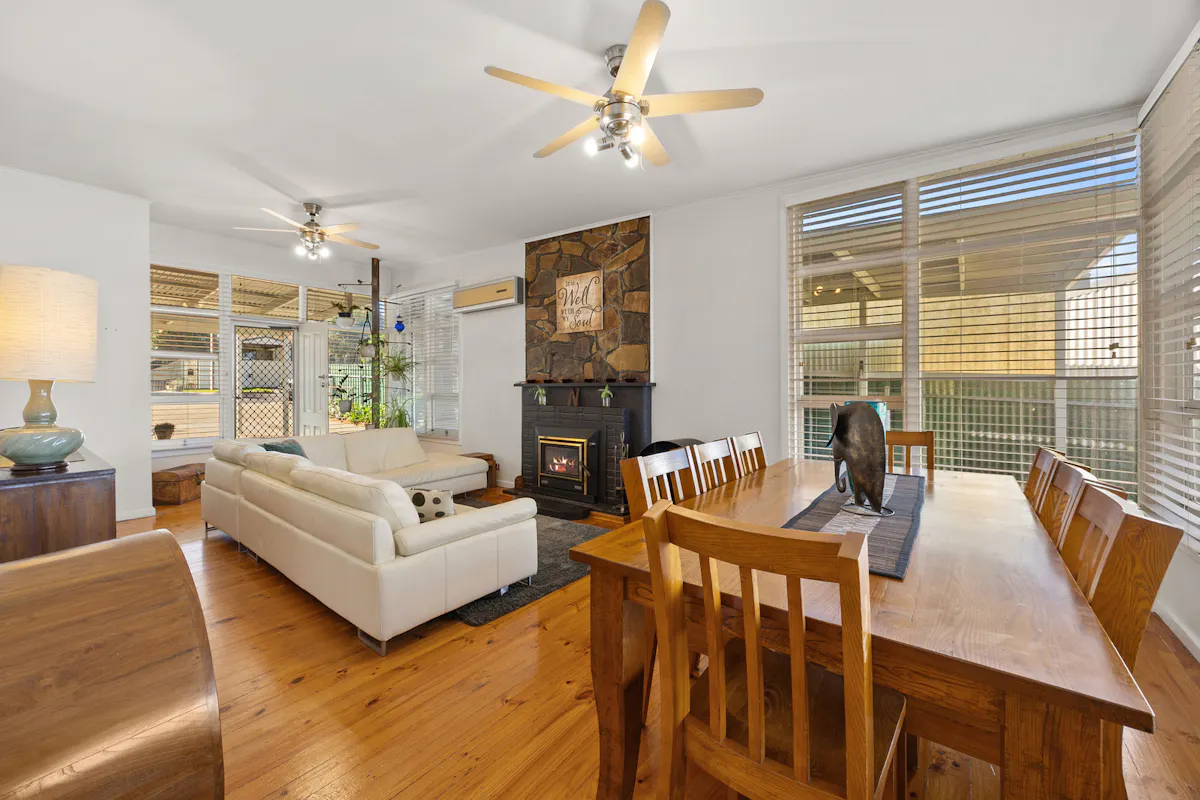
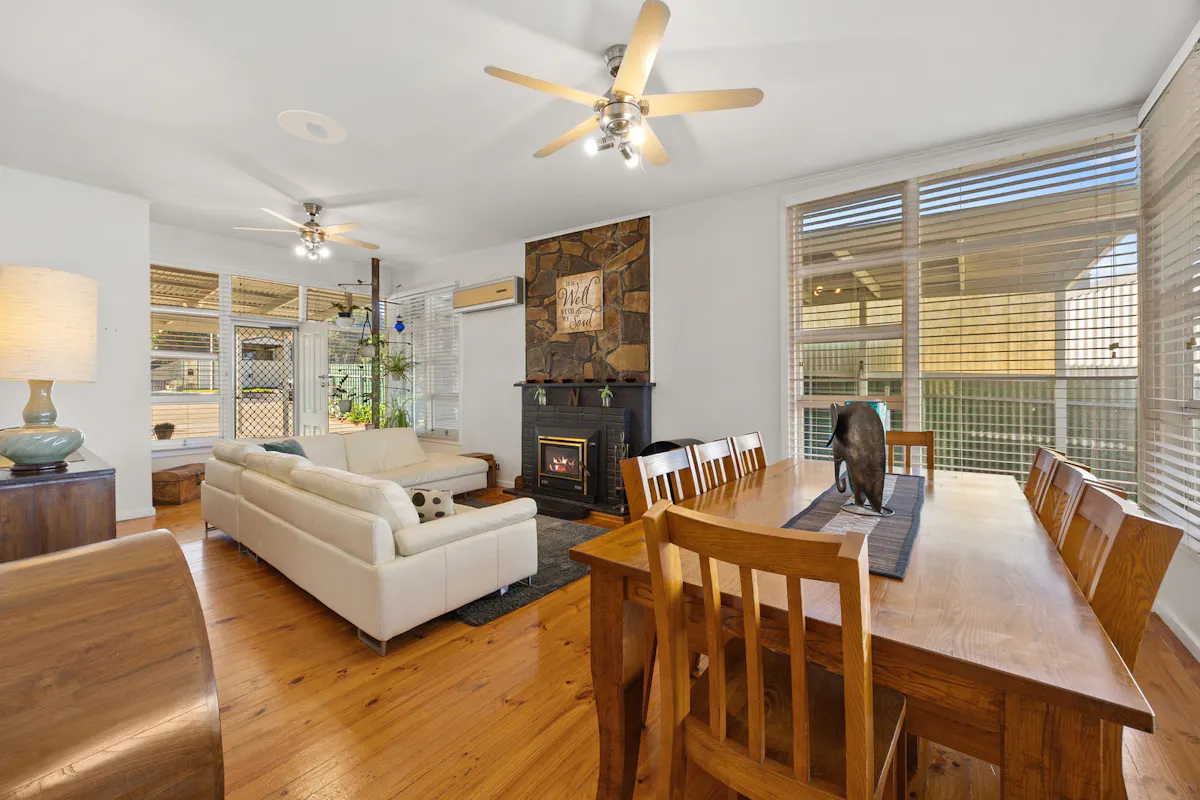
+ recessed light [277,109,348,144]
